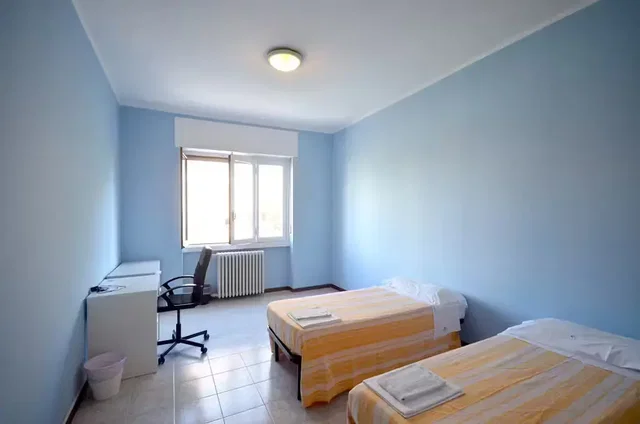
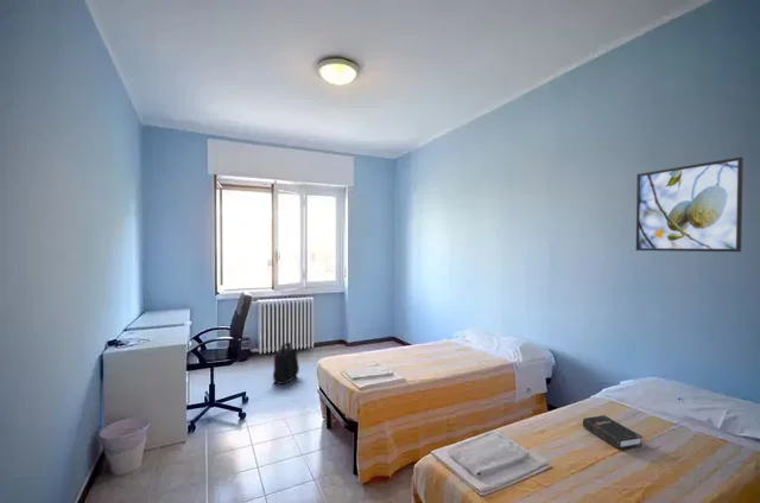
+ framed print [635,157,745,253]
+ backpack [272,342,300,386]
+ hardback book [582,414,644,451]
